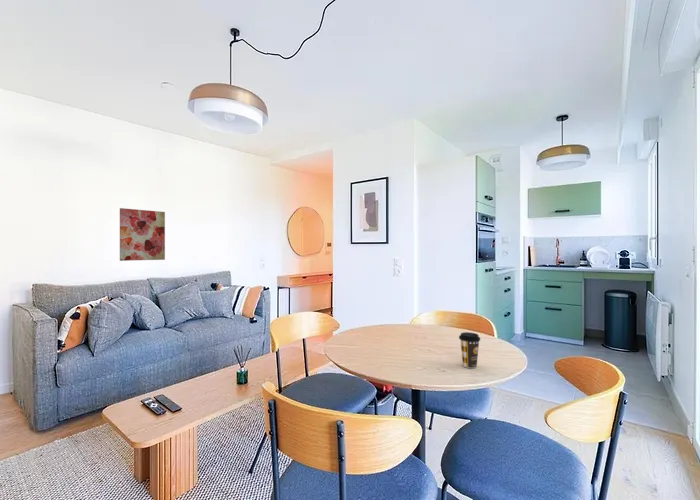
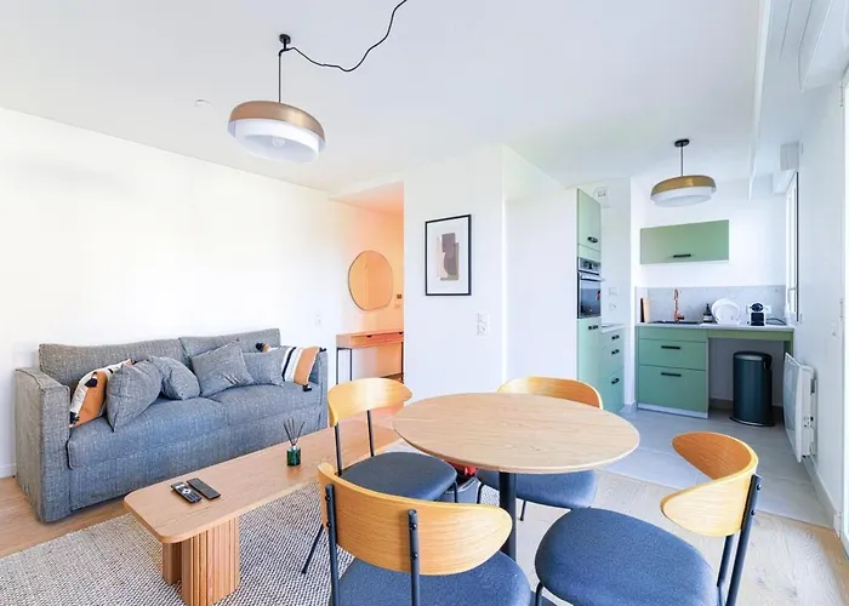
- wall art [119,207,166,262]
- coffee cup [458,331,481,369]
